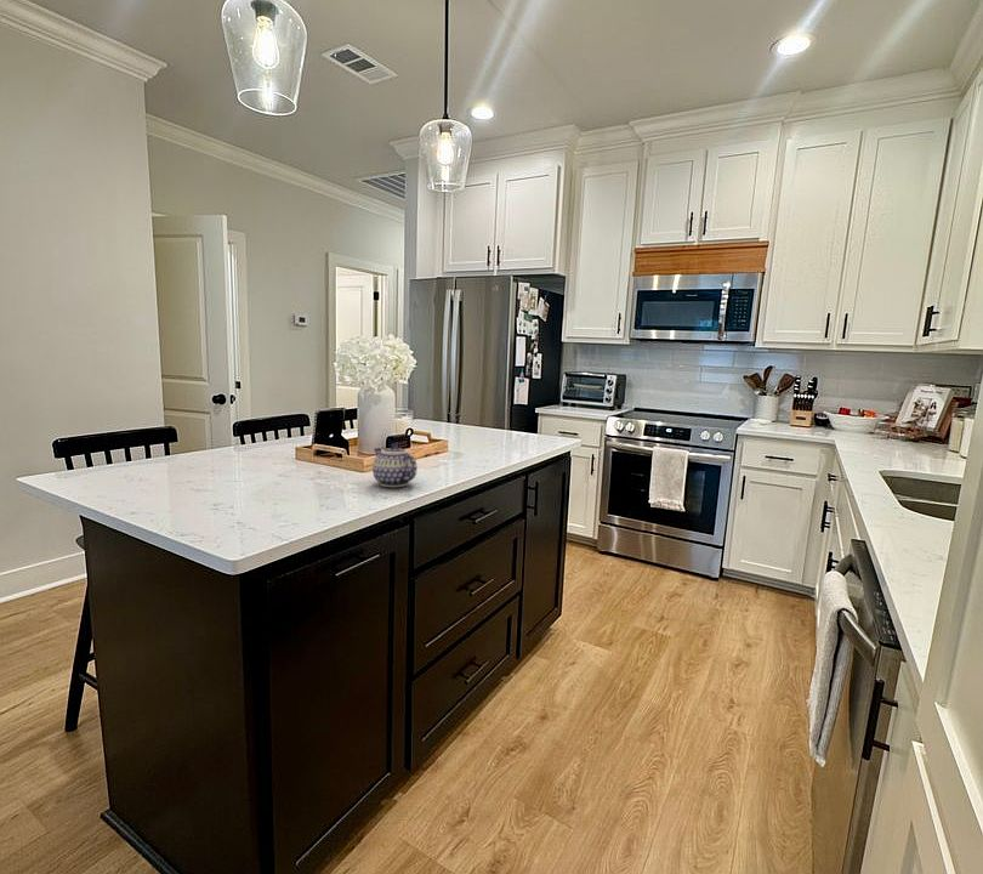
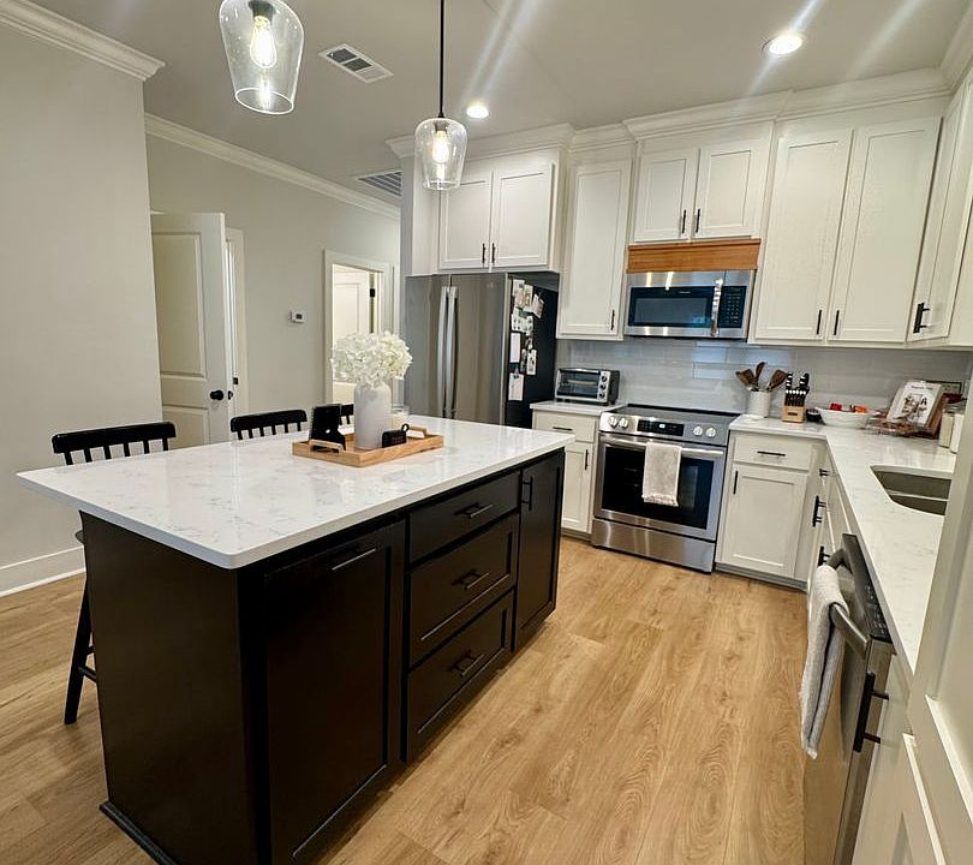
- teapot [371,442,419,488]
